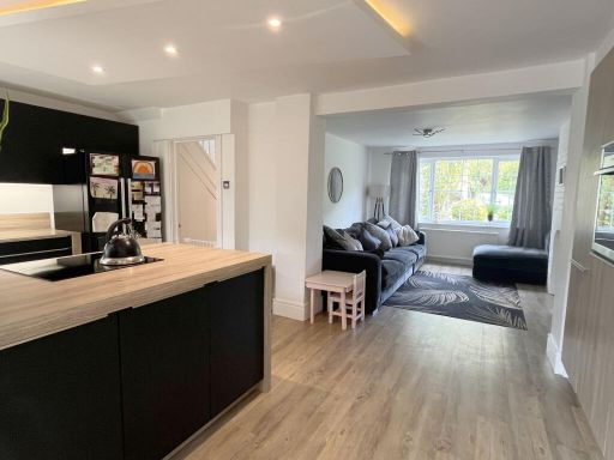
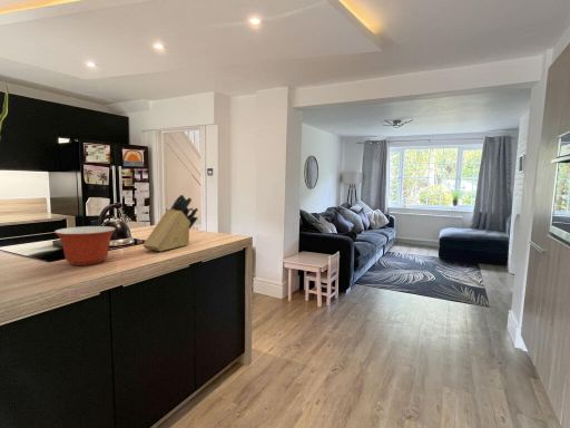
+ knife block [142,194,199,252]
+ mixing bowl [53,225,117,266]
